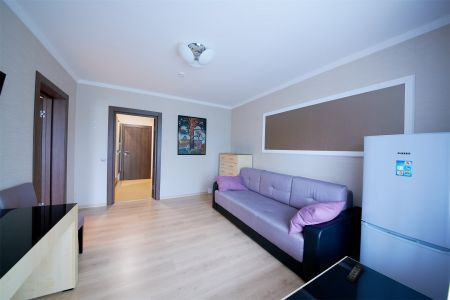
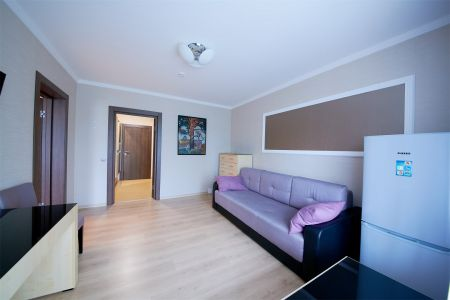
- remote control [345,262,365,284]
